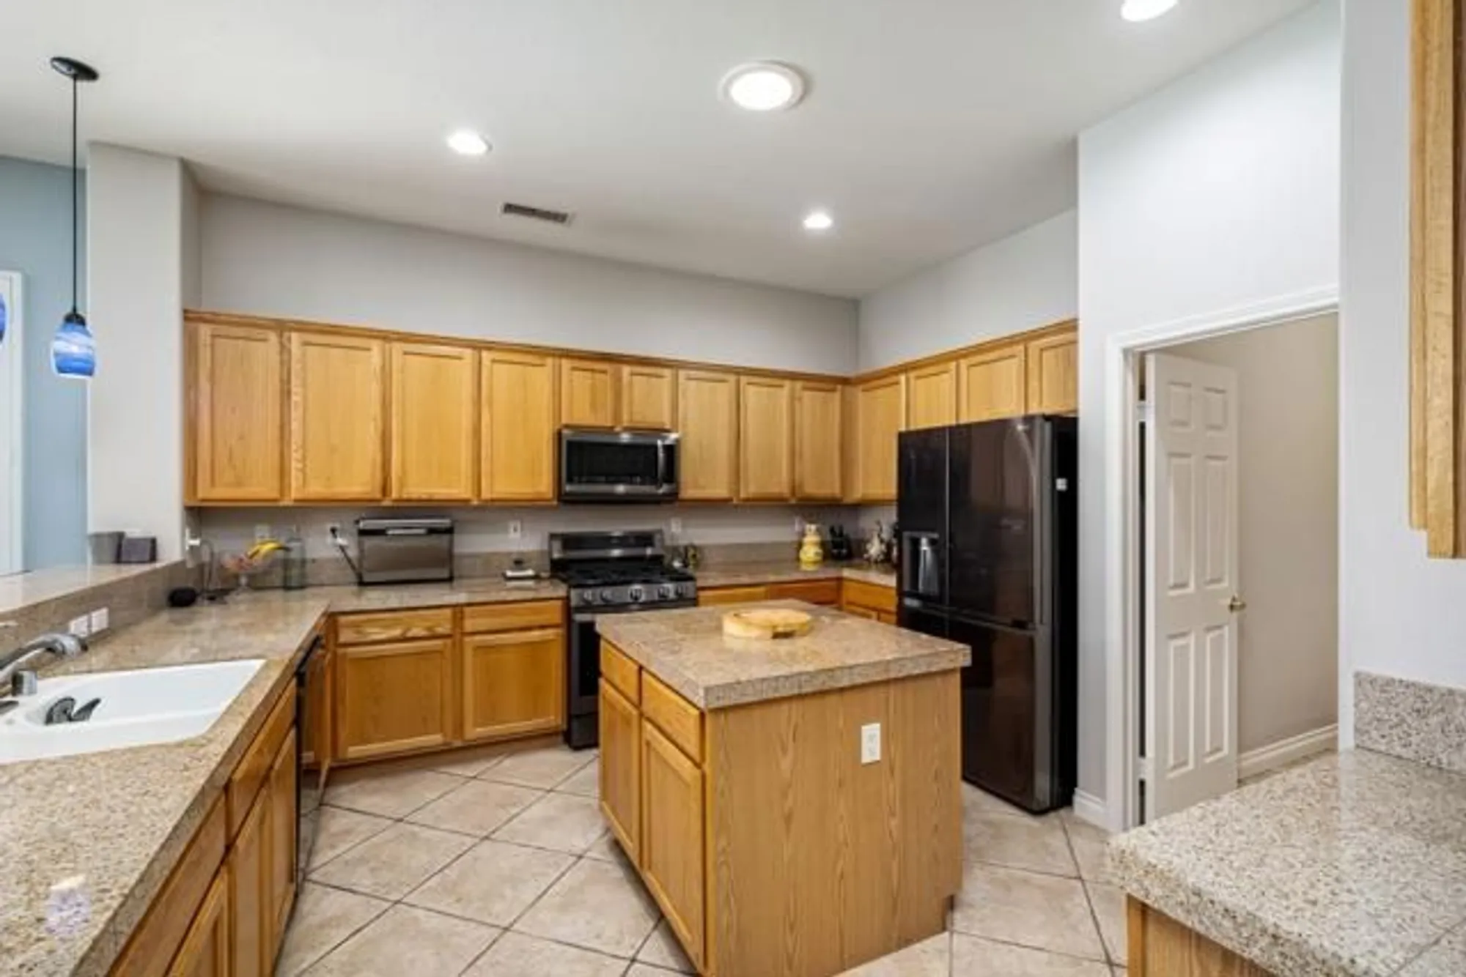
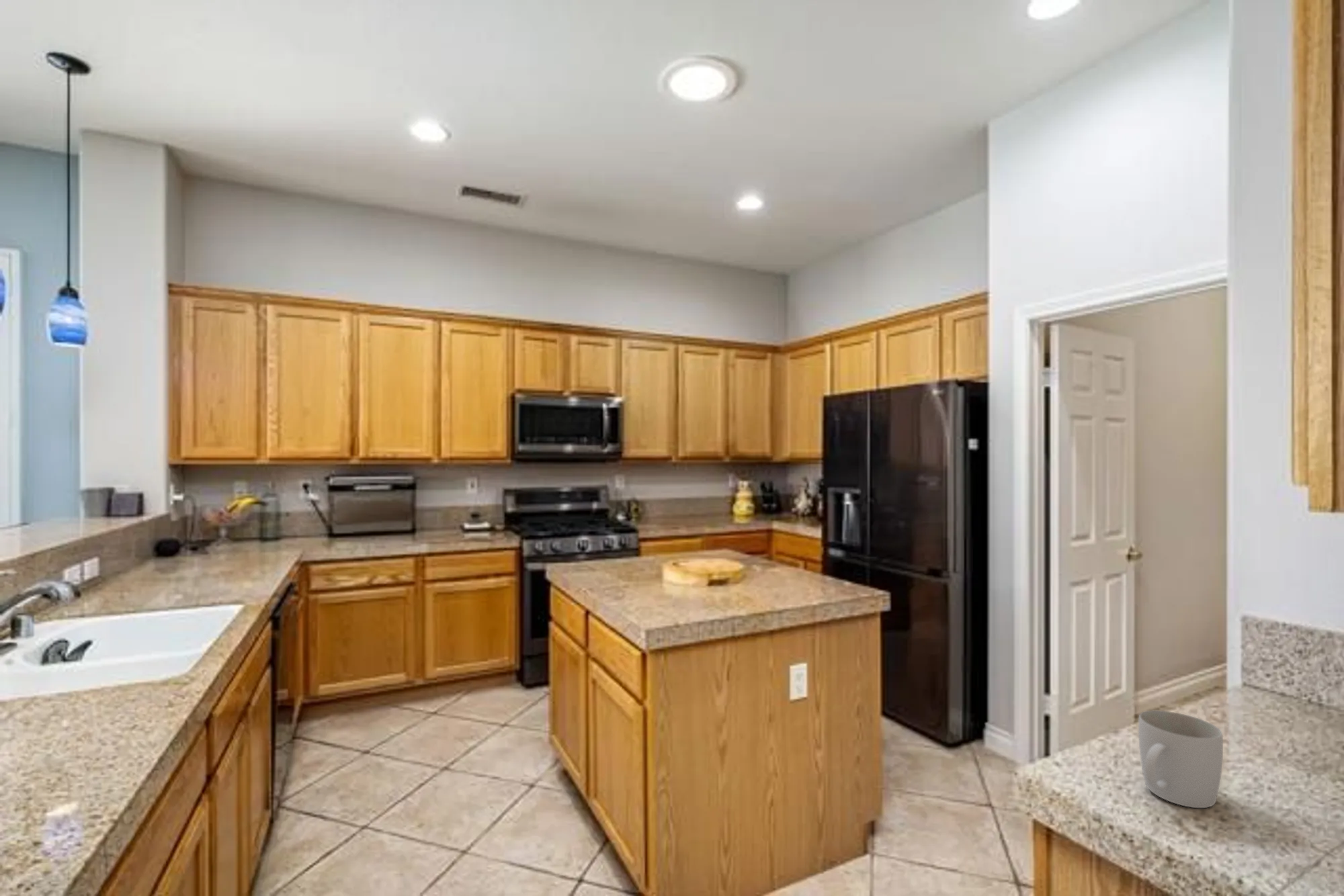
+ mug [1138,710,1224,809]
